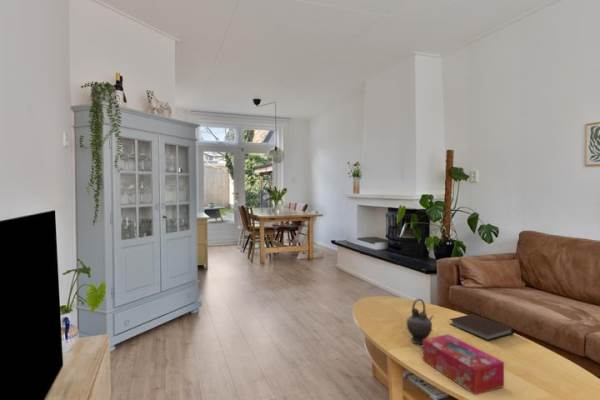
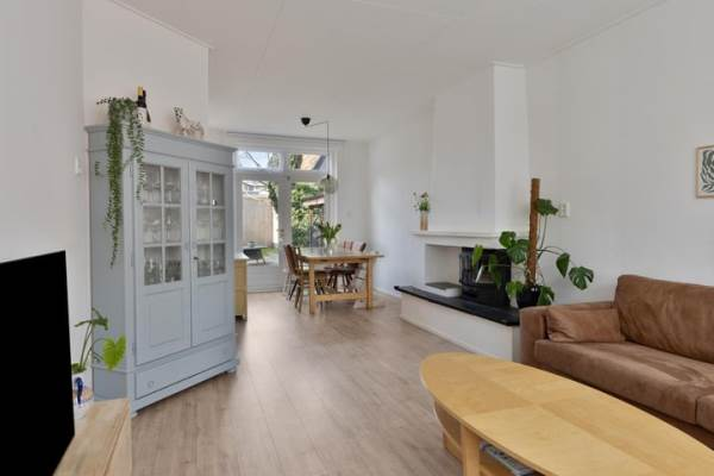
- notebook [449,313,515,342]
- teapot [405,298,434,345]
- tissue box [422,333,505,396]
